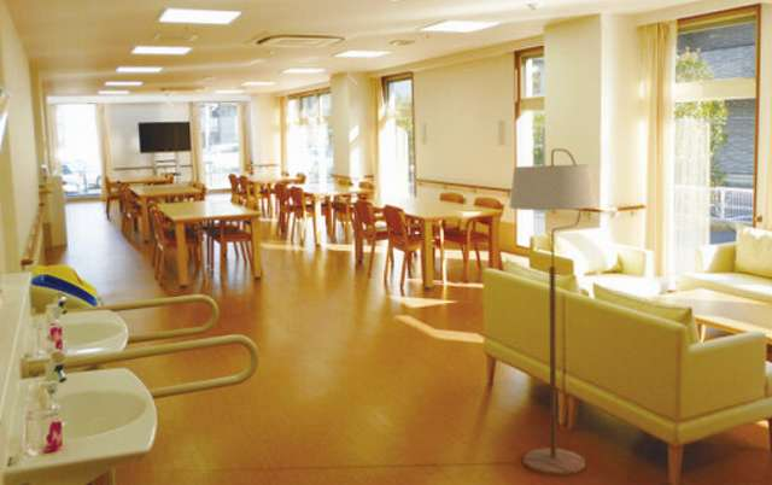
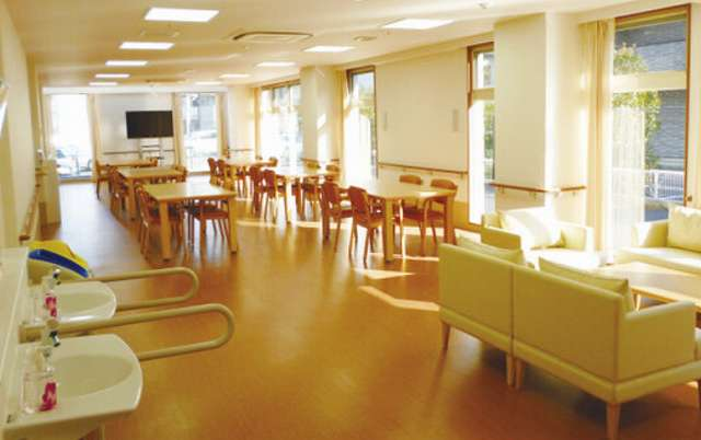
- floor lamp [508,147,597,477]
